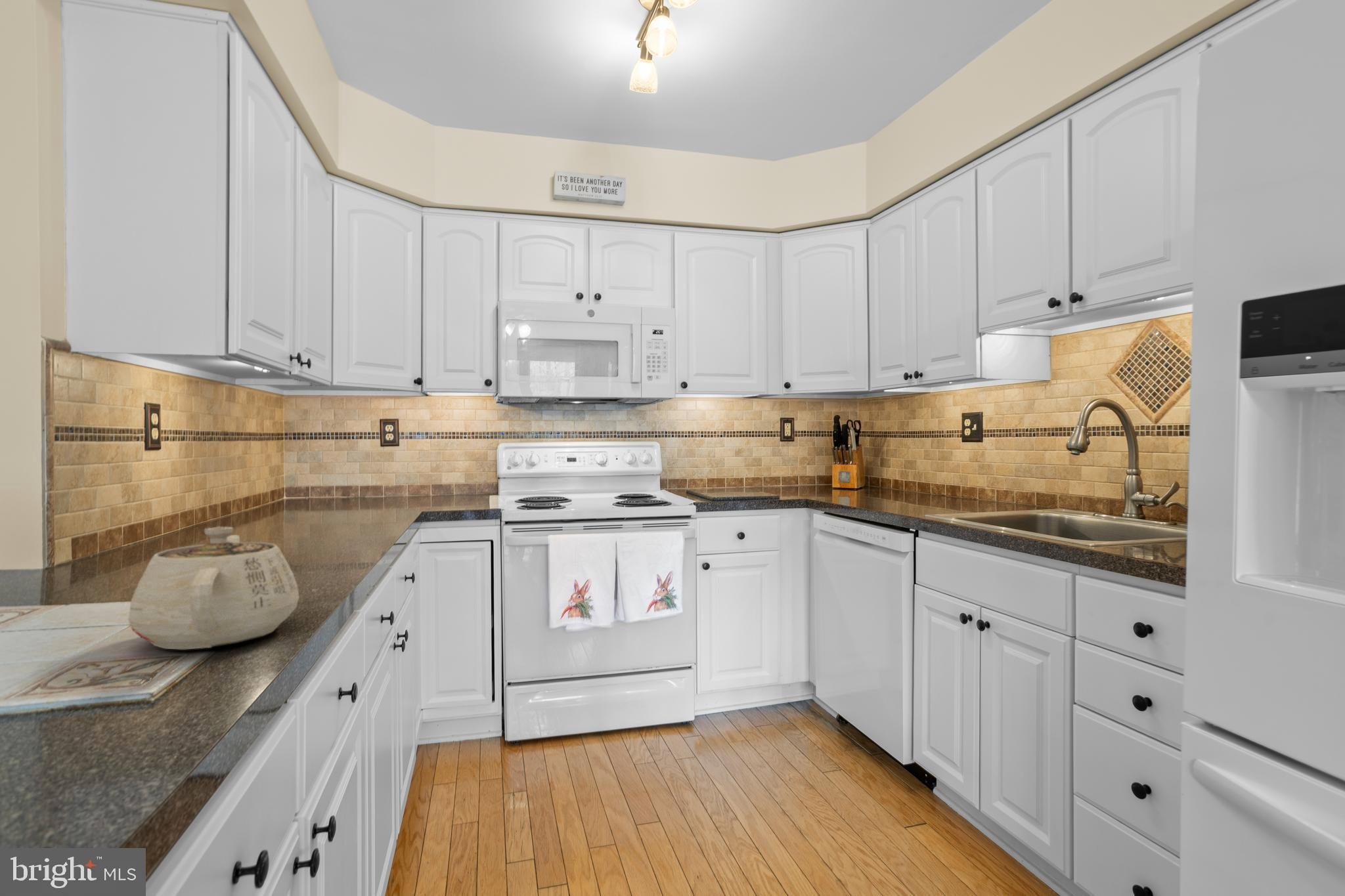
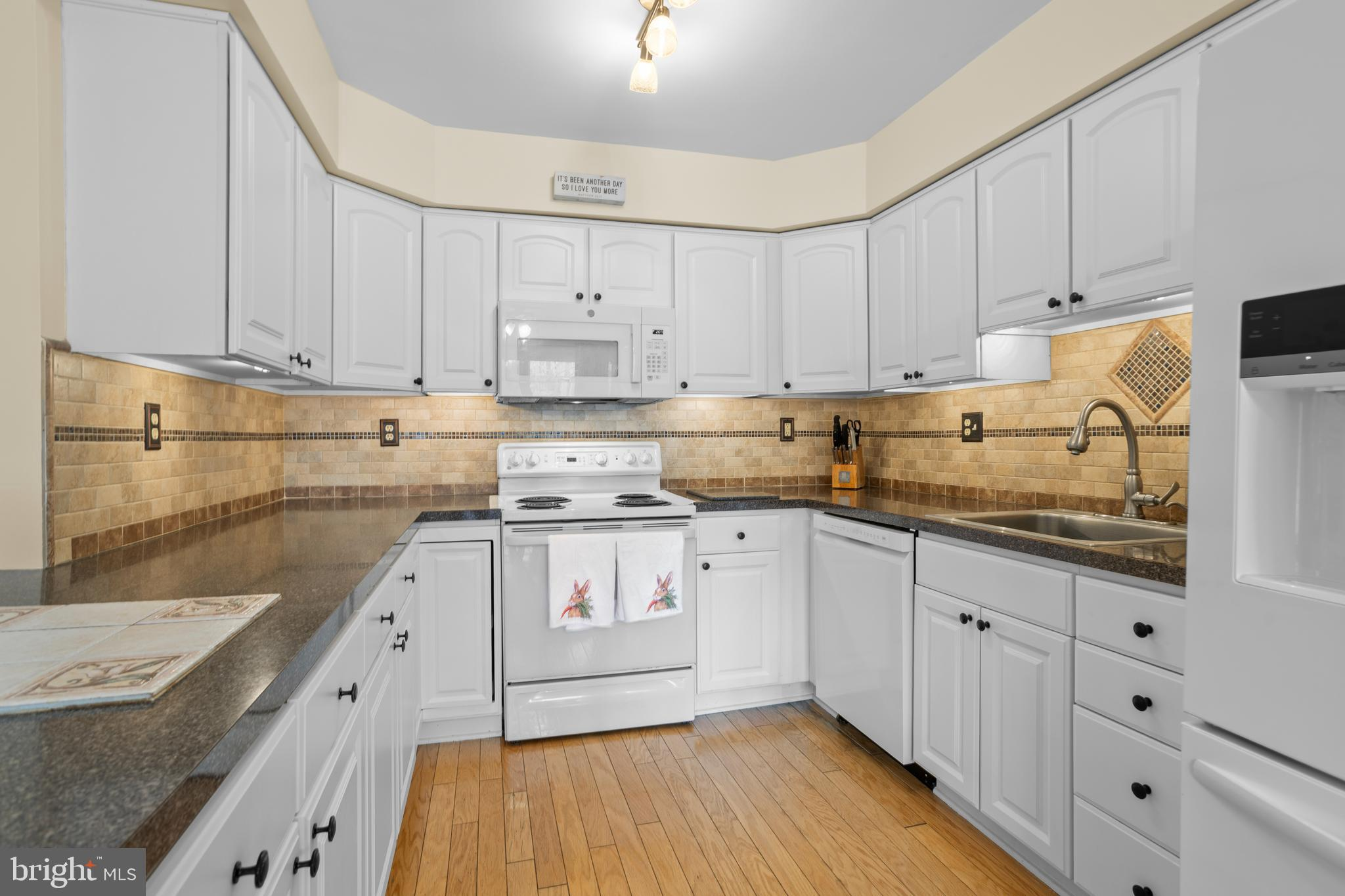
- teapot [127,526,300,650]
